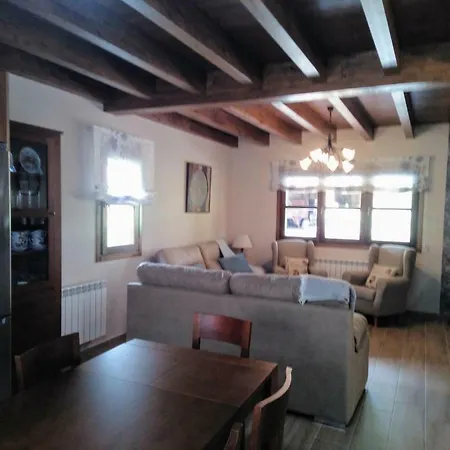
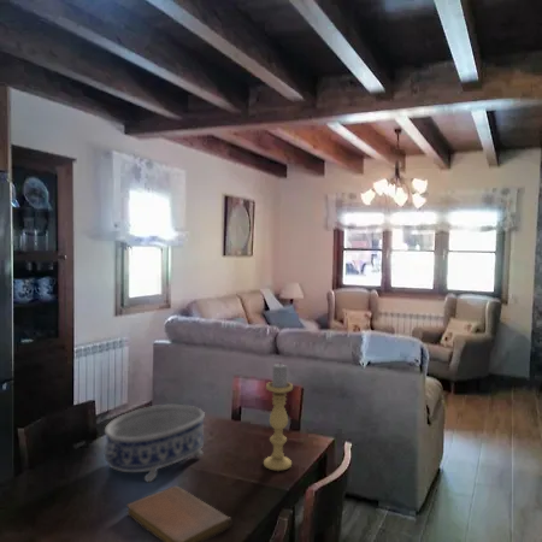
+ candle holder [263,363,294,472]
+ notebook [125,485,232,542]
+ decorative bowl [102,403,206,484]
